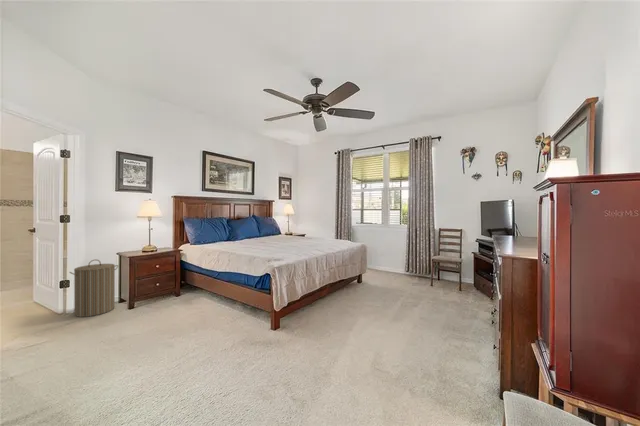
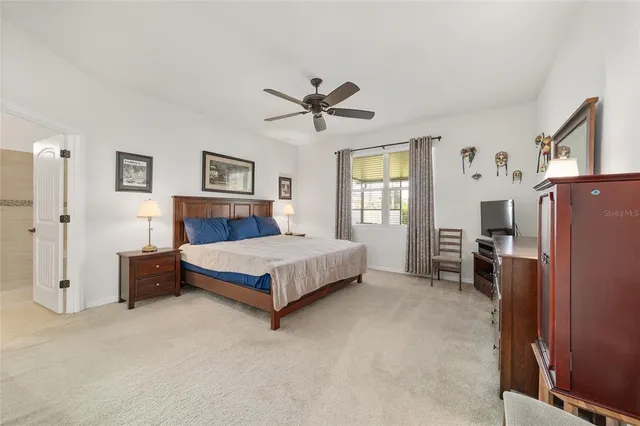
- laundry hamper [68,259,119,318]
